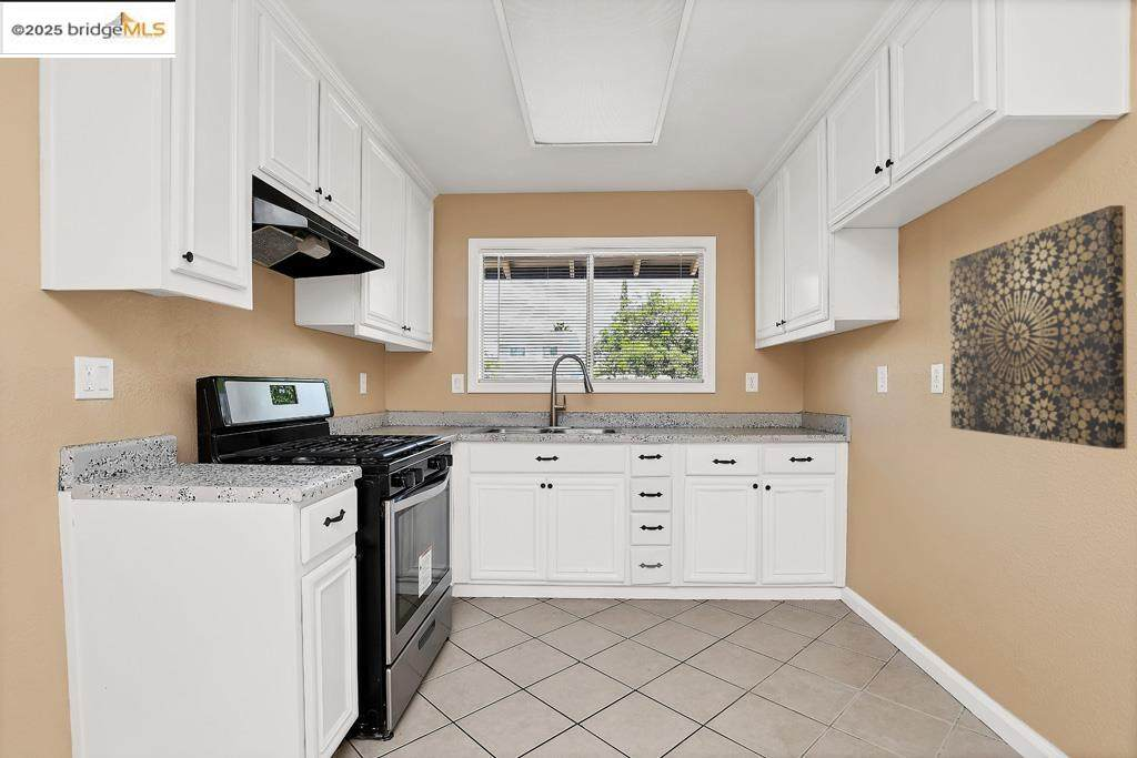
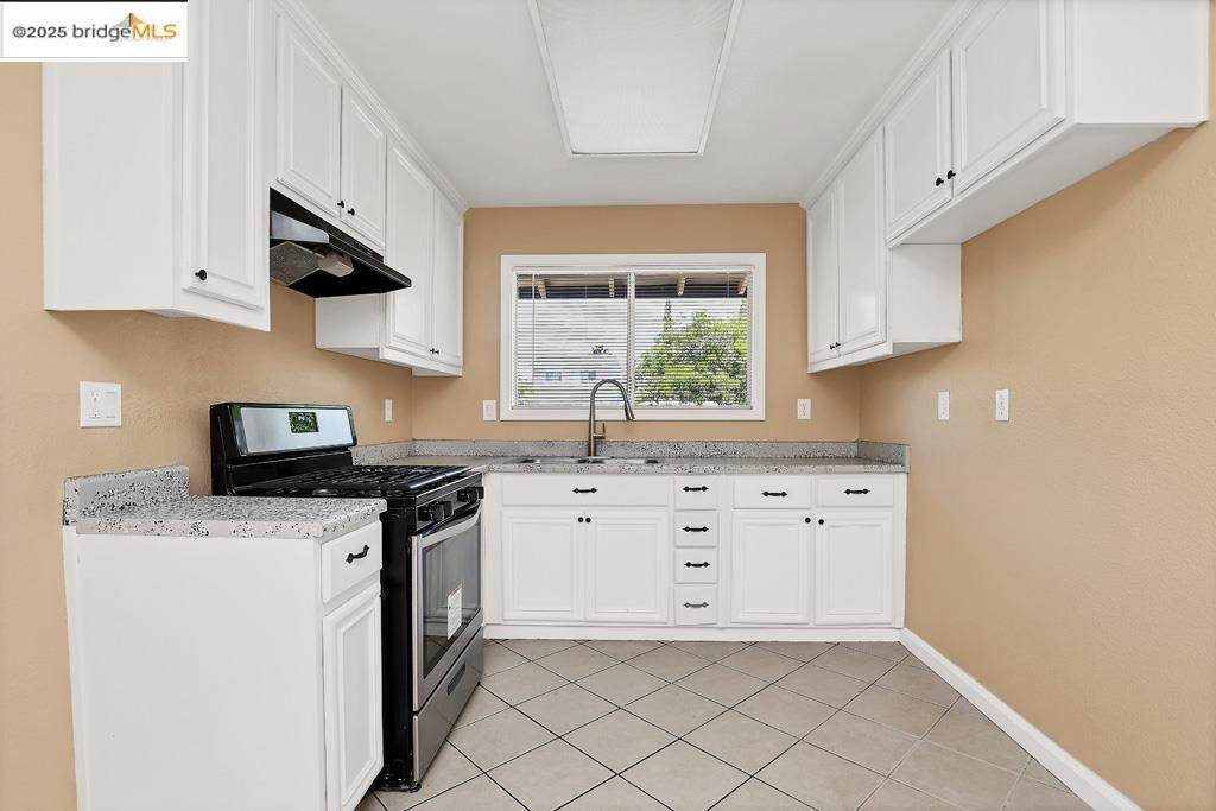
- wall art [949,204,1128,451]
